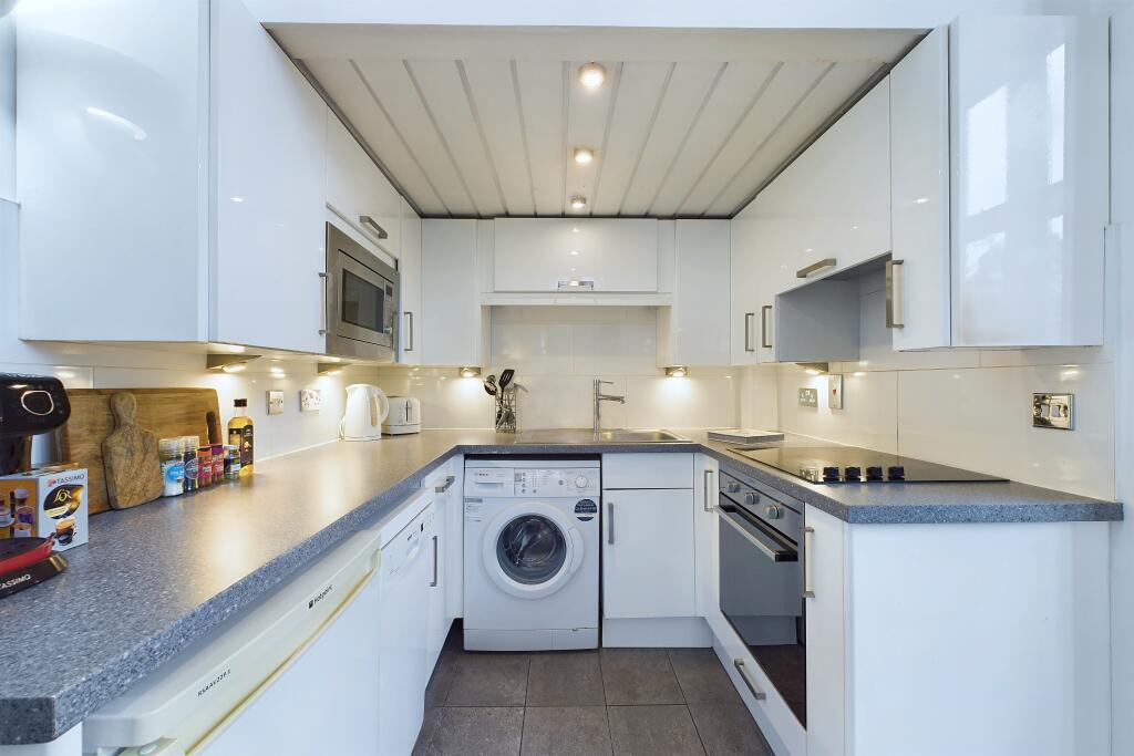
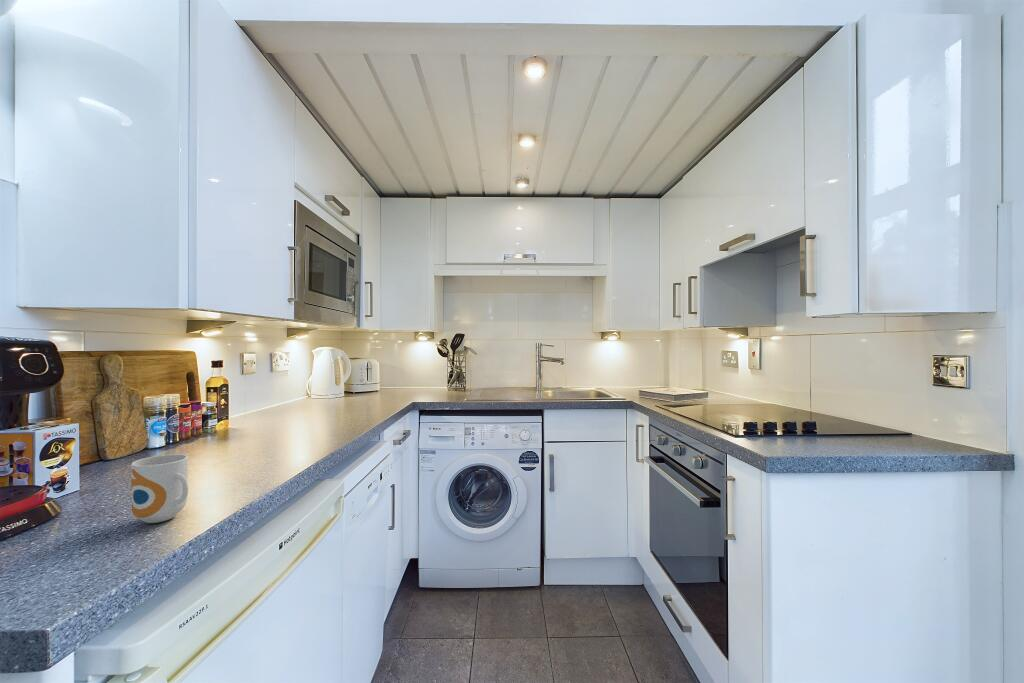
+ mug [130,453,189,524]
